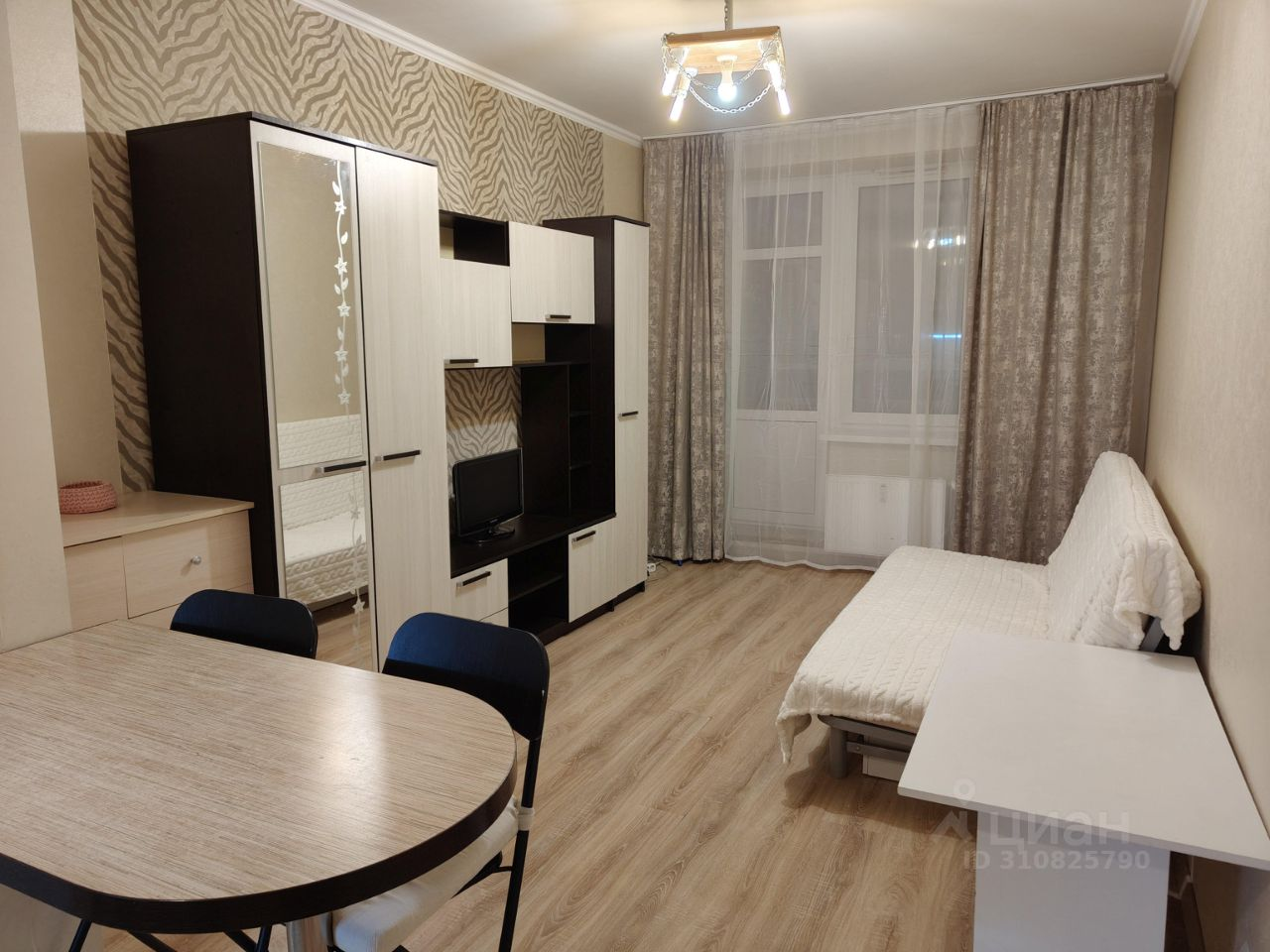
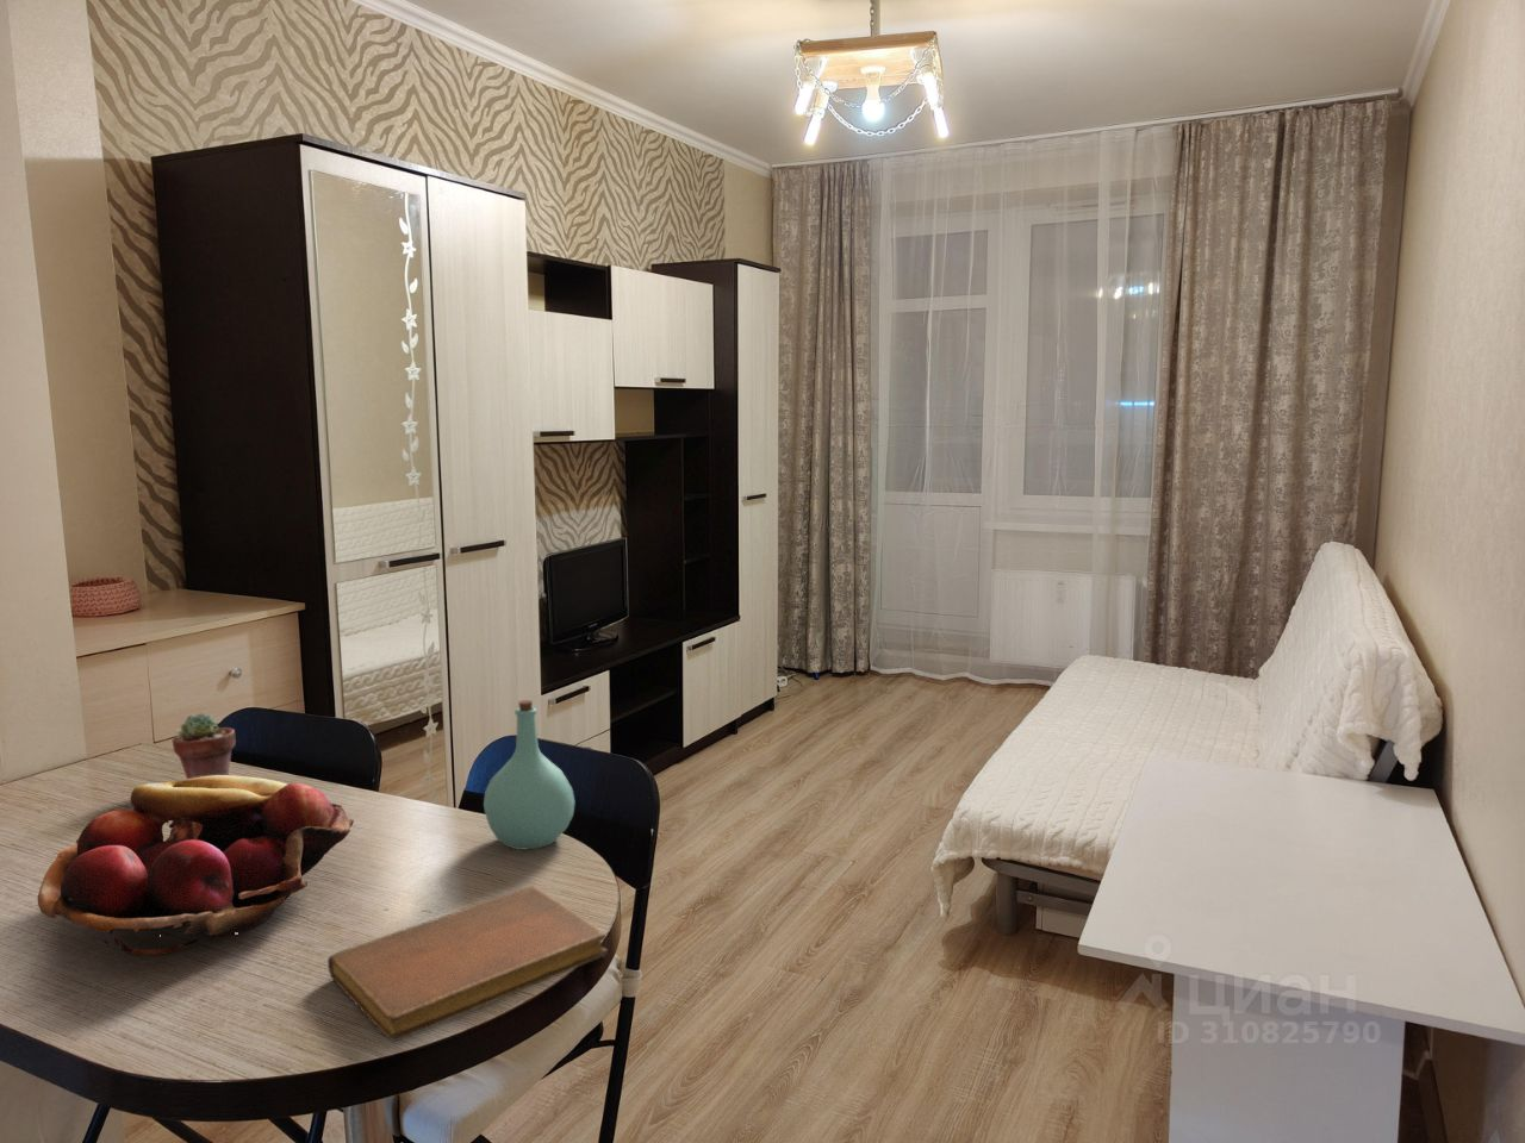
+ notebook [327,885,609,1042]
+ bottle [483,699,576,851]
+ potted succulent [171,712,237,780]
+ fruit basket [37,774,355,956]
